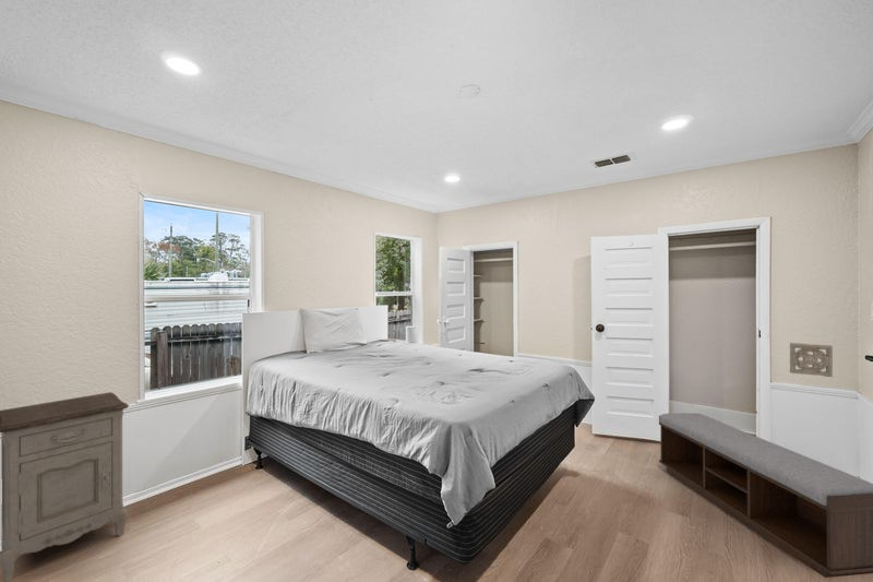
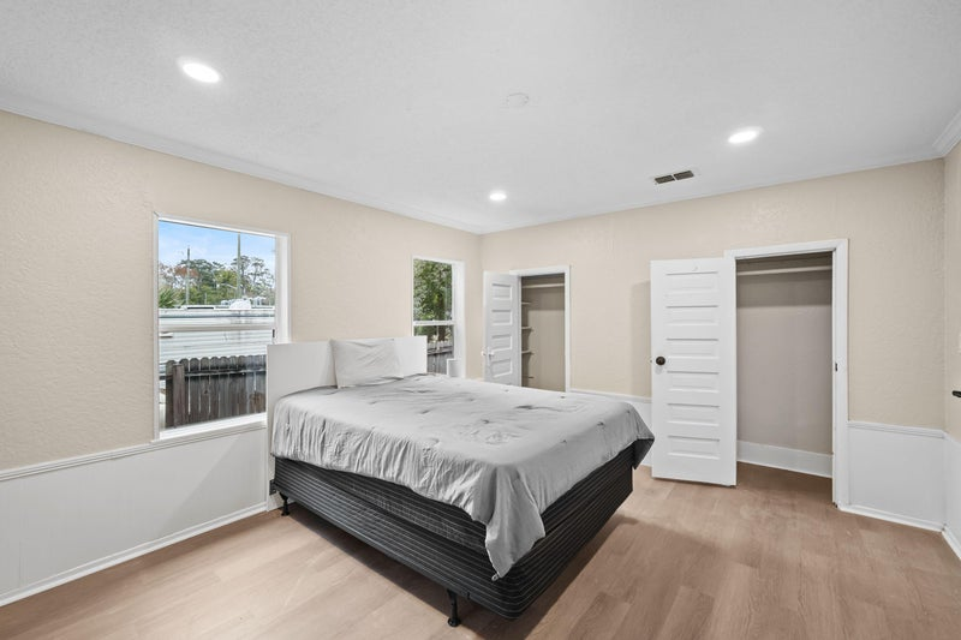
- nightstand [0,391,130,582]
- bench [658,412,873,579]
- wall ornament [789,342,834,378]
